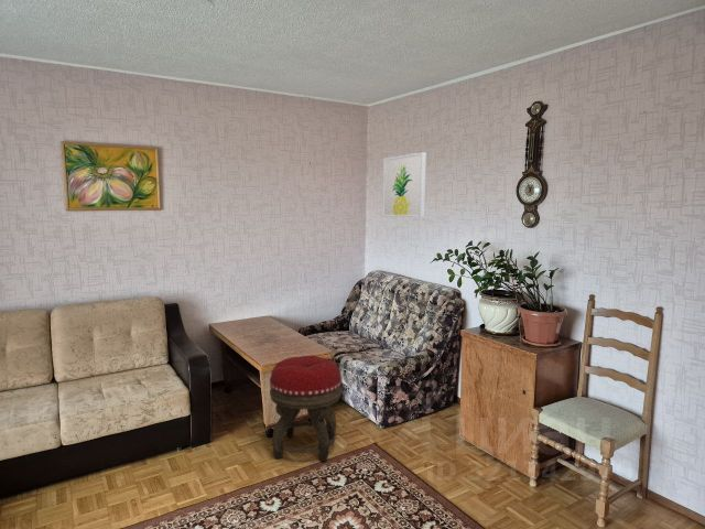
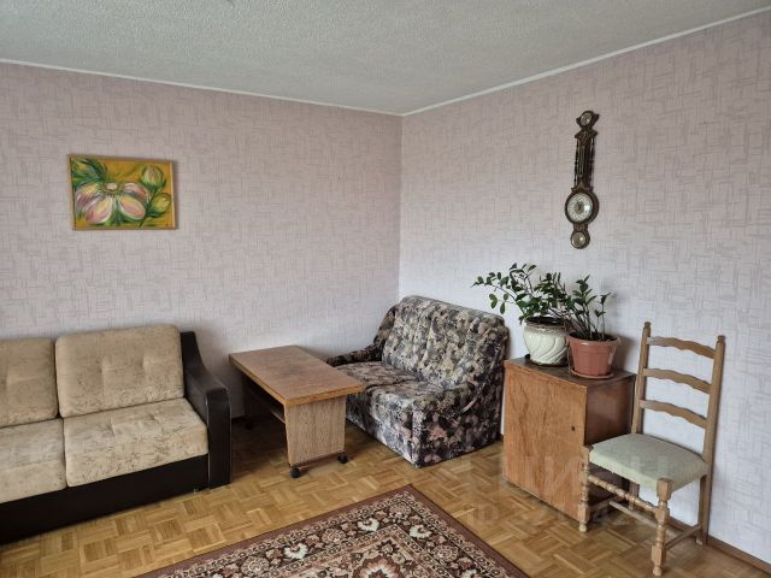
- footstool [269,355,343,463]
- wall art [382,151,427,218]
